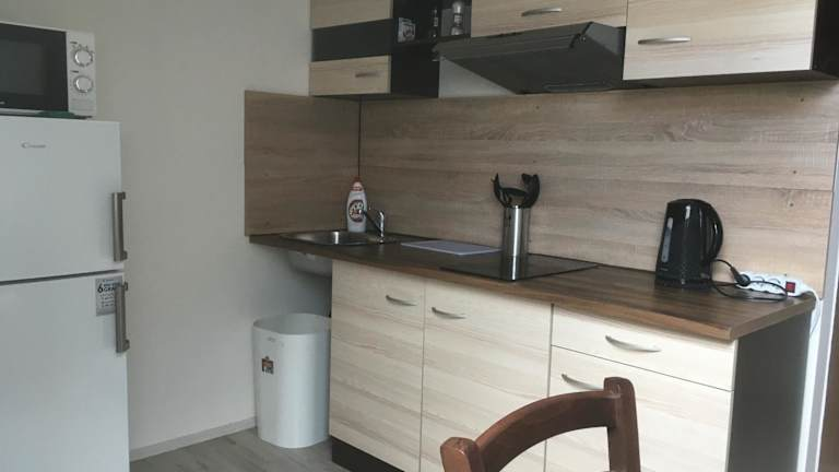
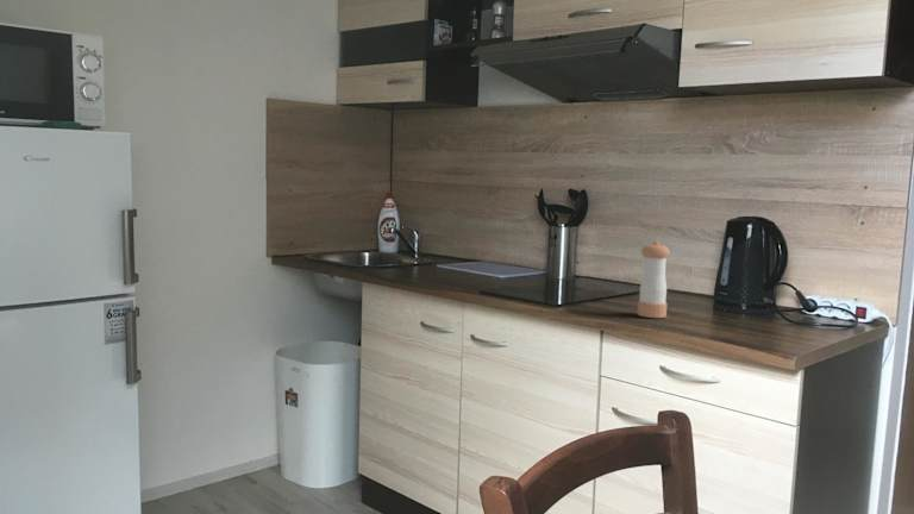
+ pepper shaker [636,240,671,319]
